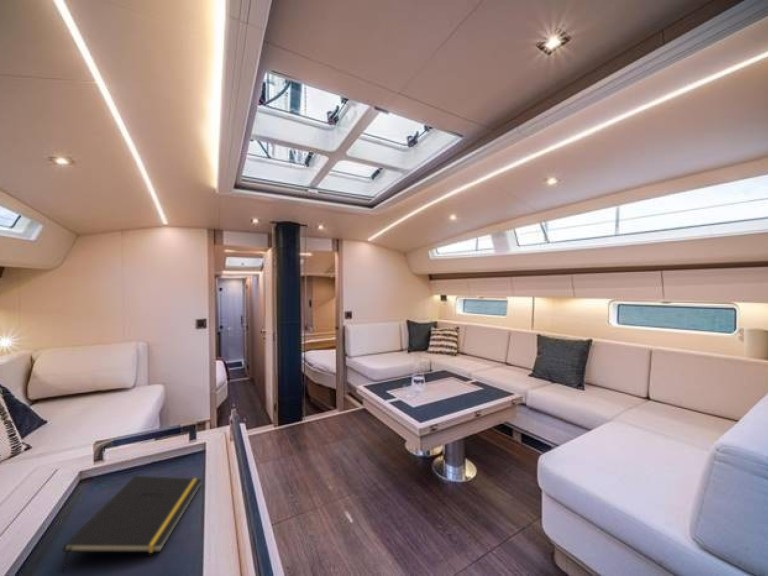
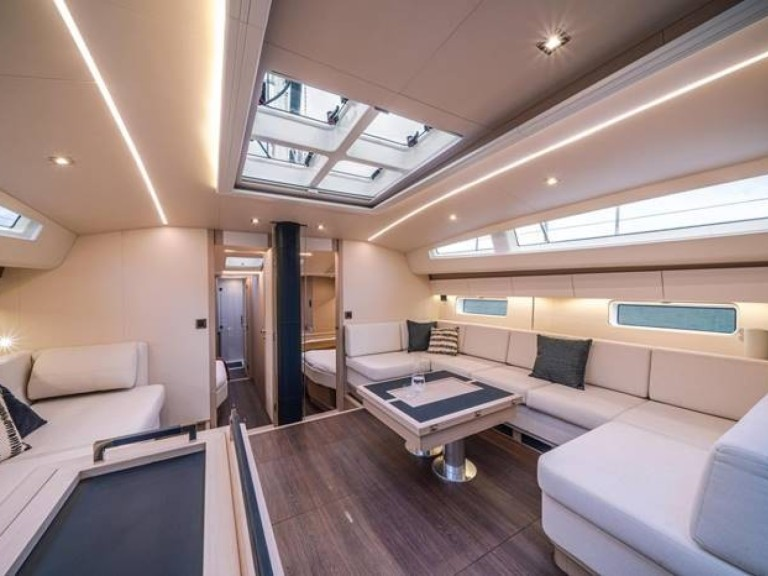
- notepad [61,475,203,573]
